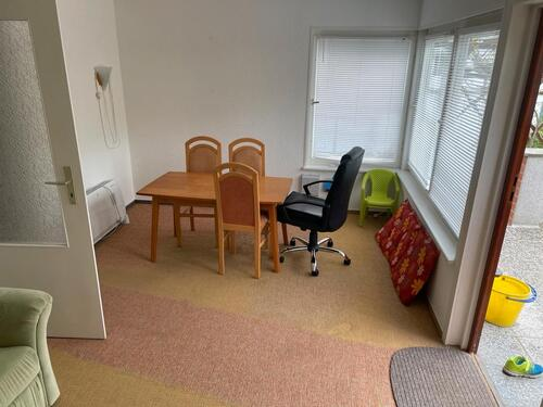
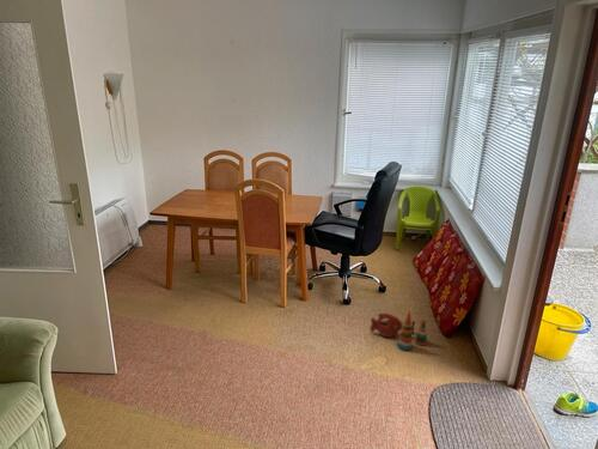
+ stacking toy [368,310,428,352]
